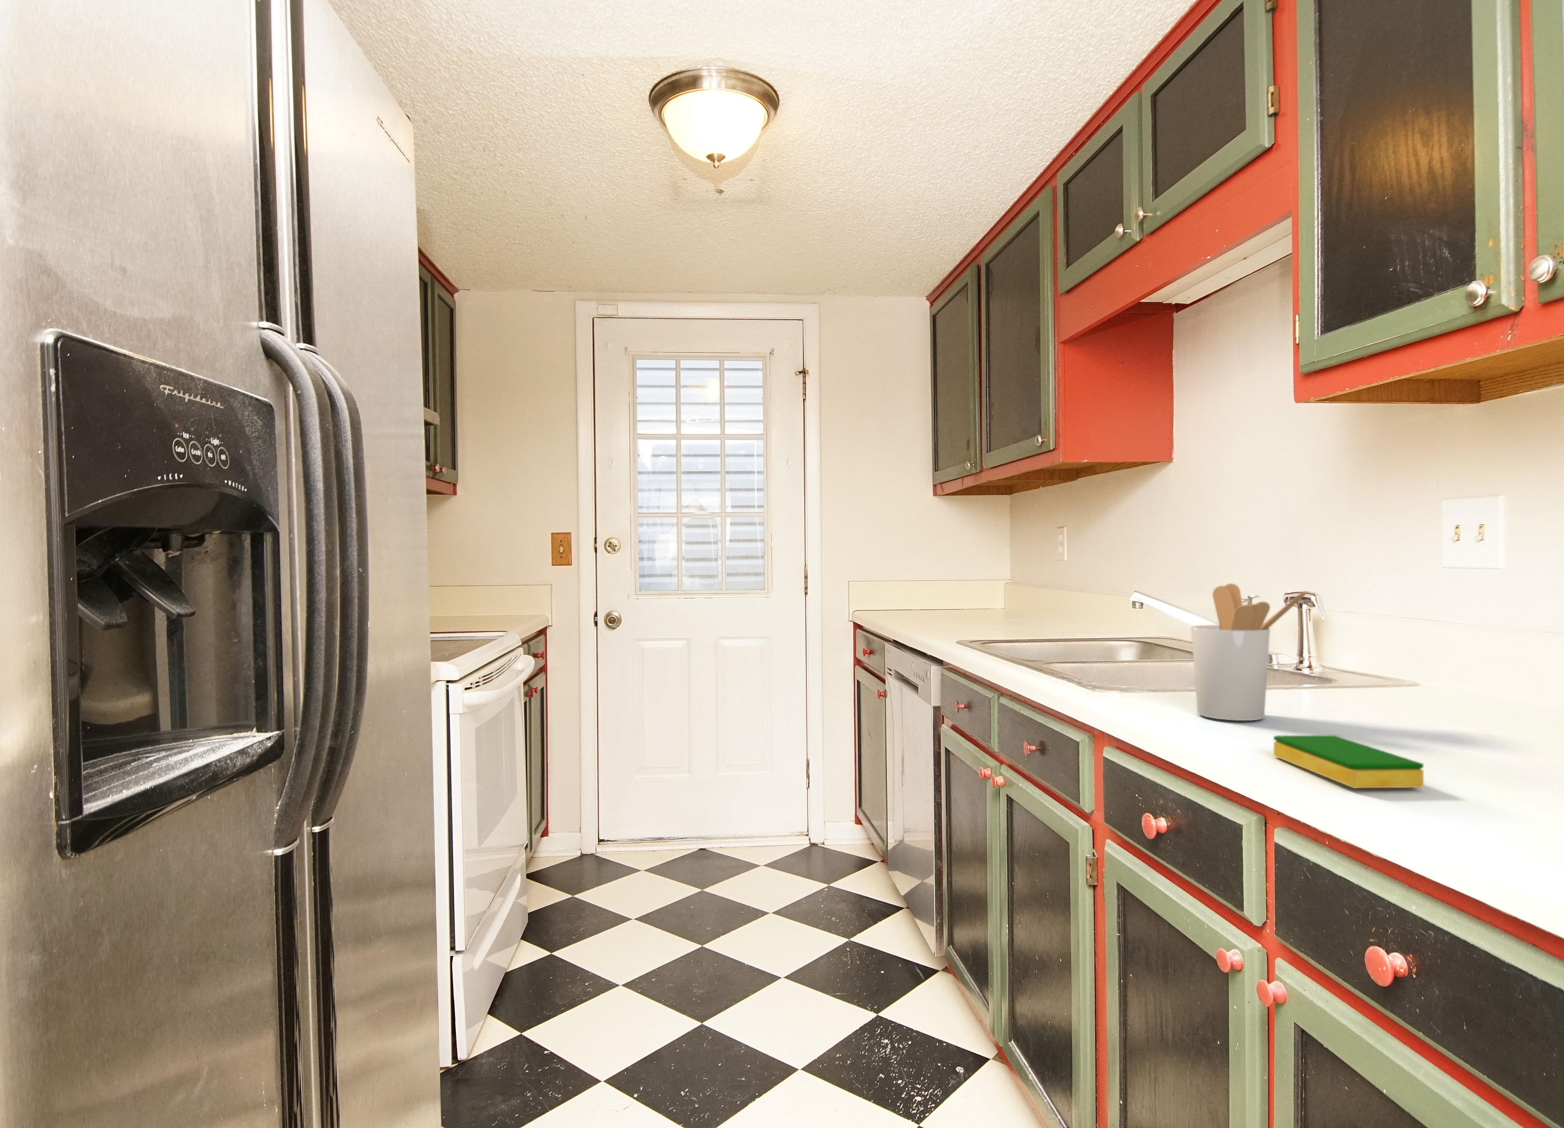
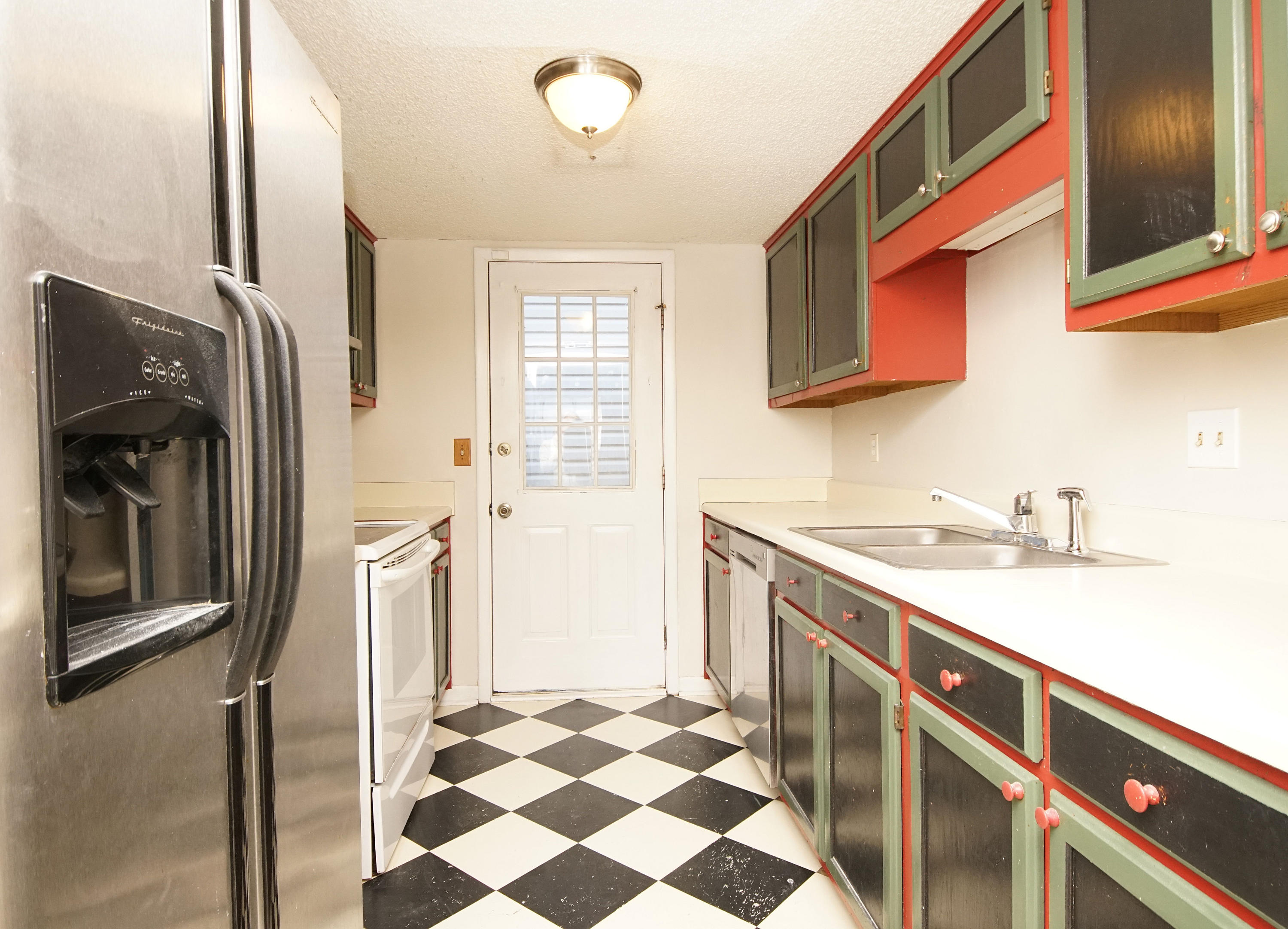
- dish sponge [1273,735,1424,788]
- utensil holder [1190,583,1309,721]
